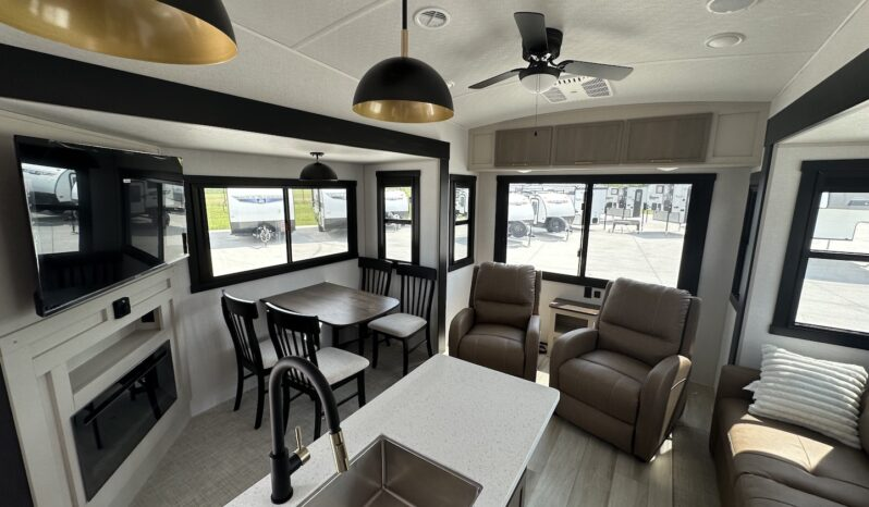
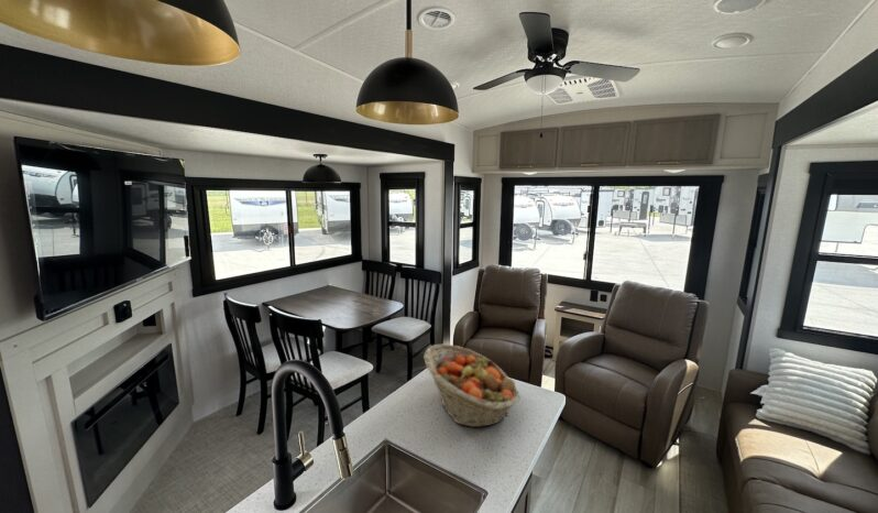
+ fruit basket [422,343,522,428]
